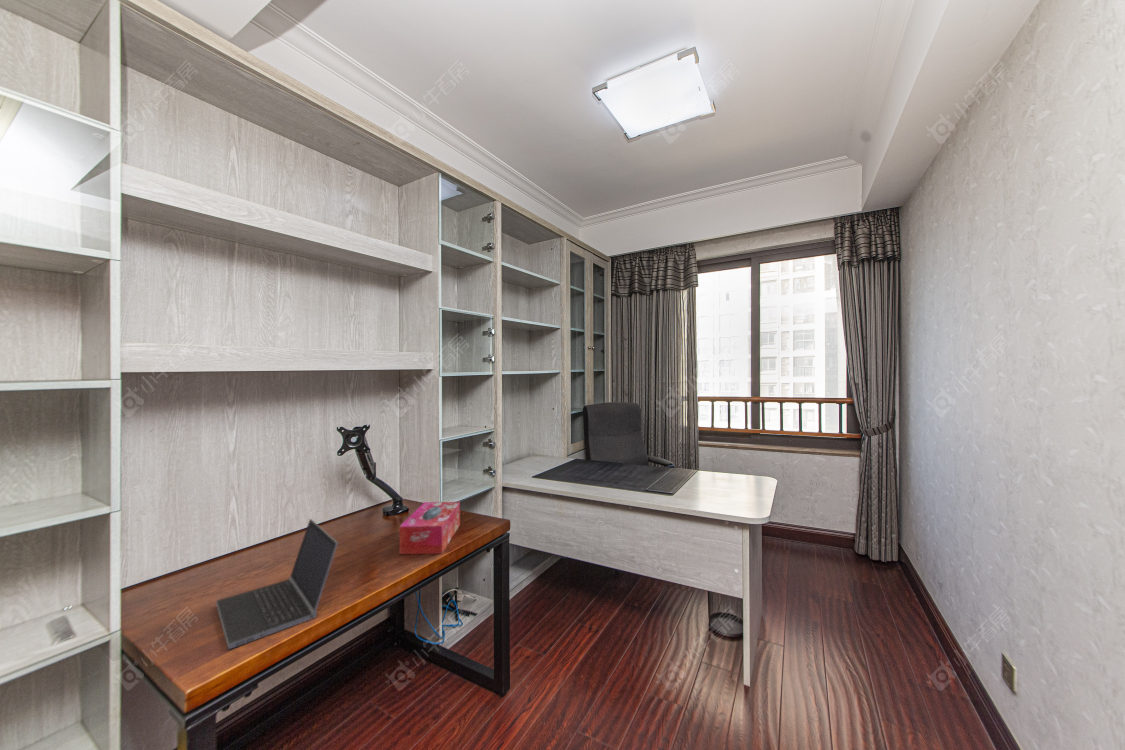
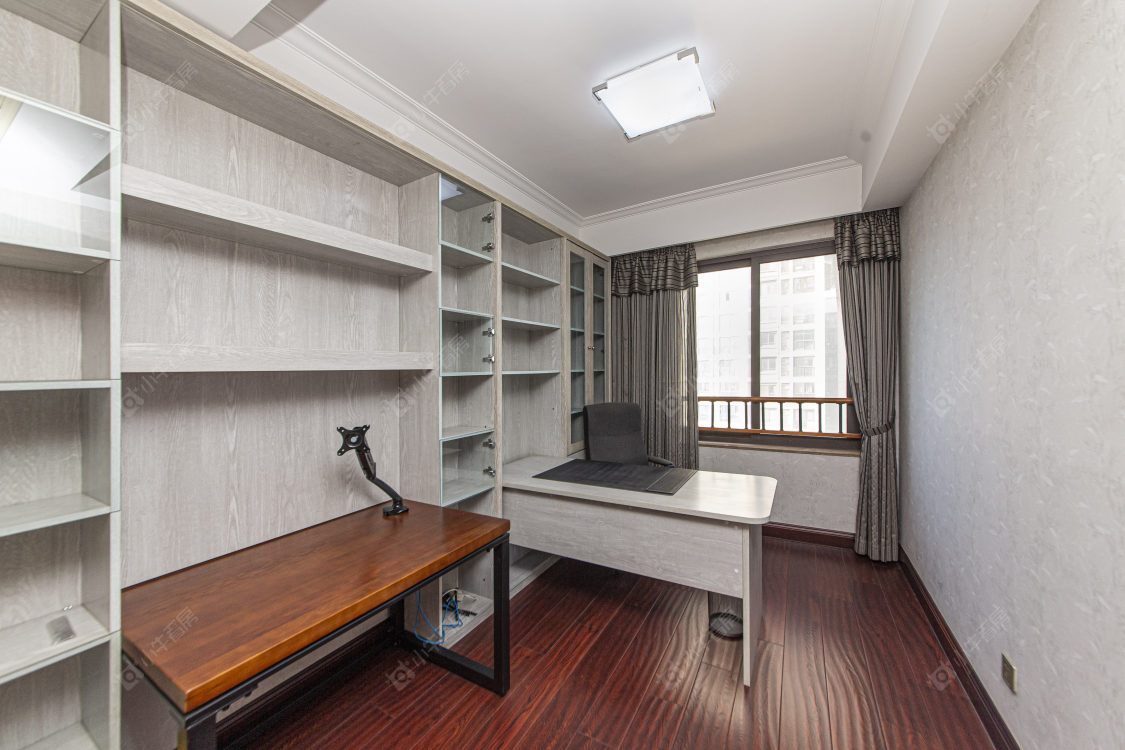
- laptop computer [215,518,339,650]
- tissue box [399,501,461,555]
